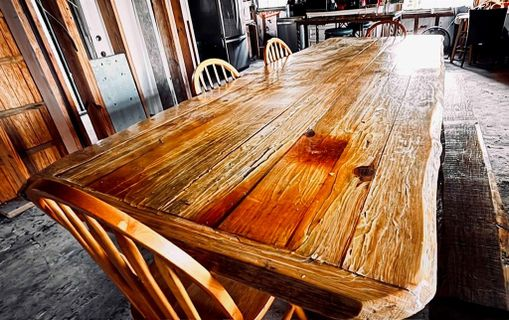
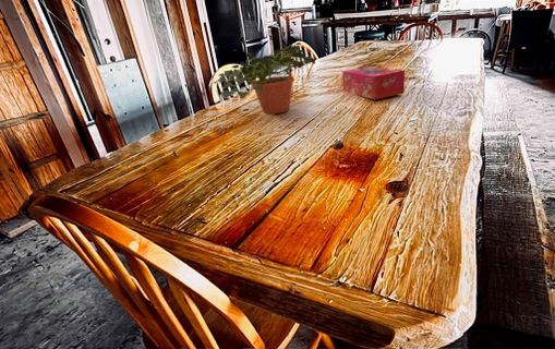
+ potted plant [207,41,316,115]
+ tissue box [341,65,406,100]
